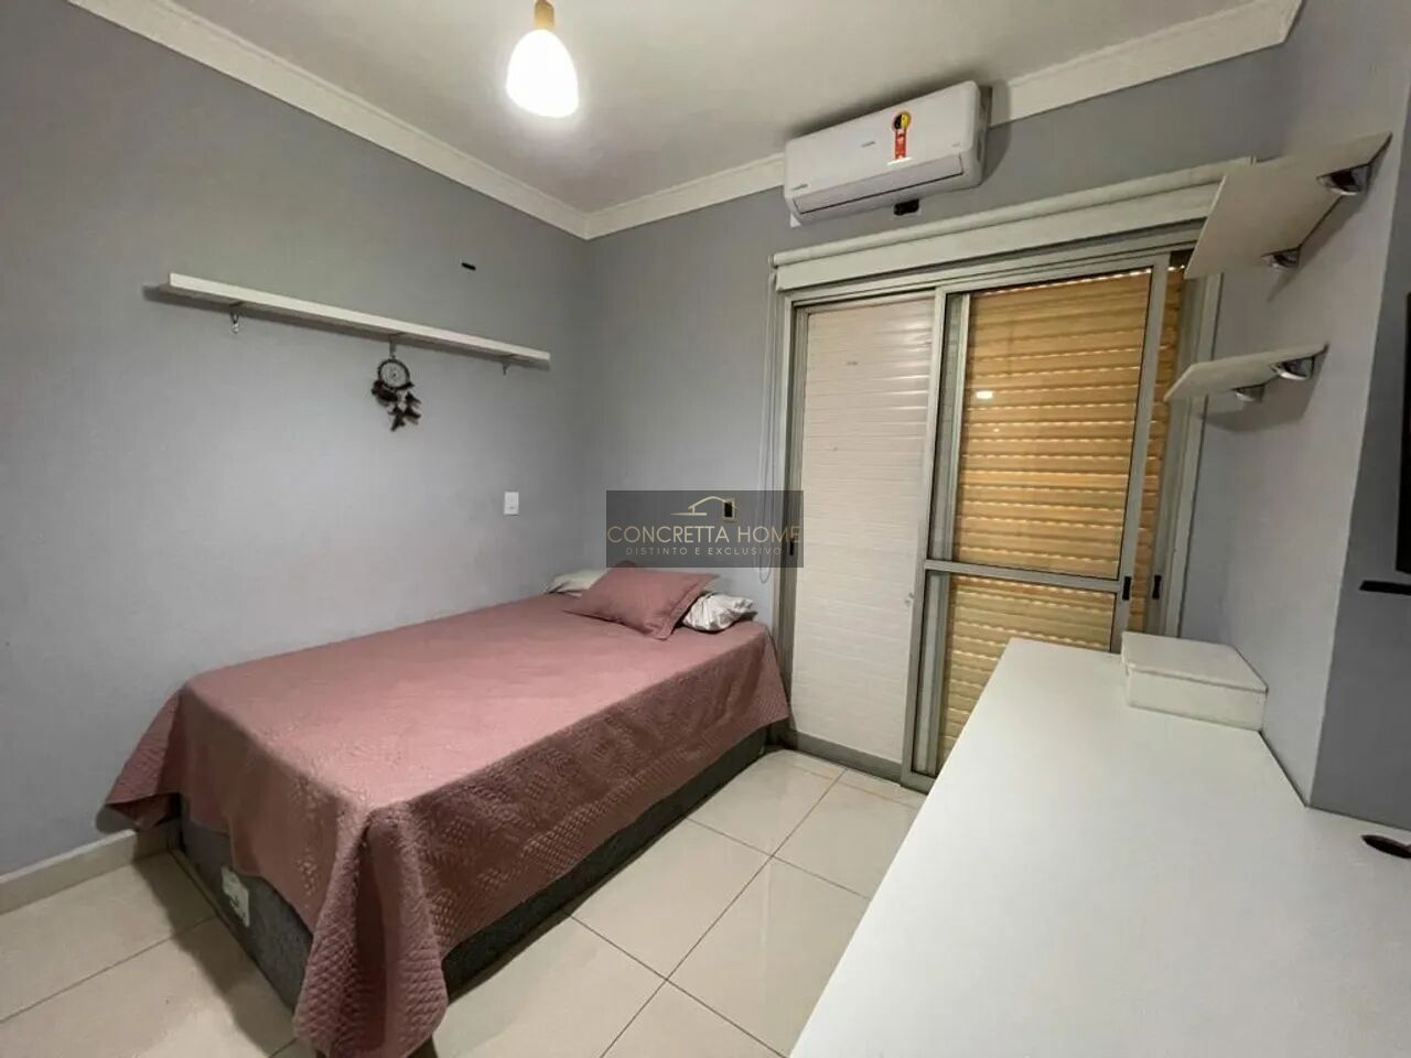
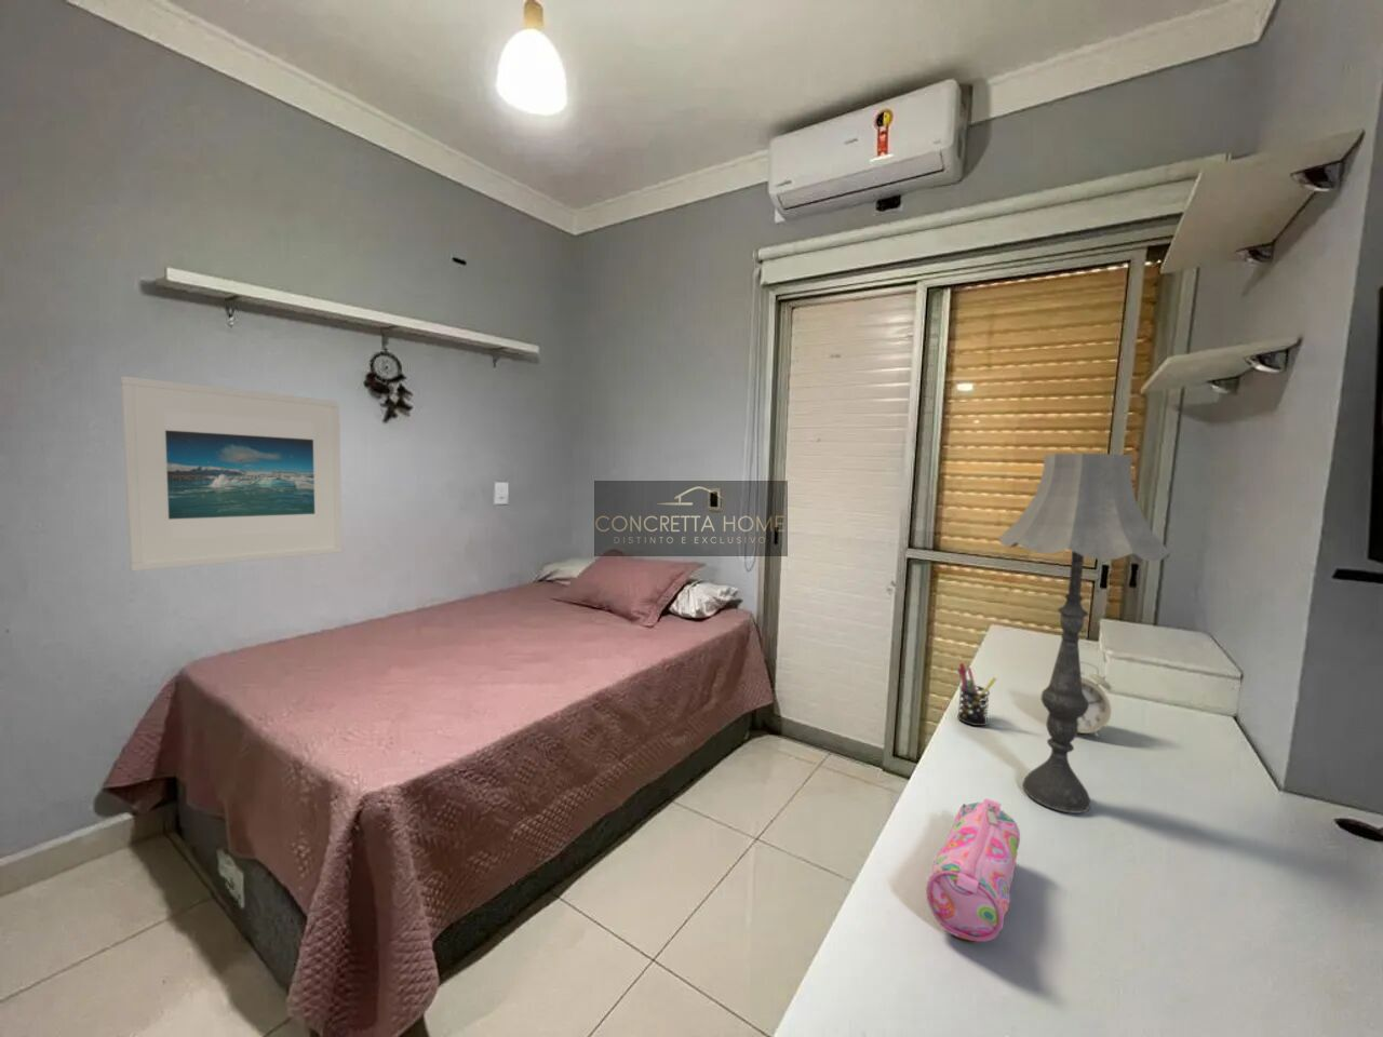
+ pencil case [925,797,1021,943]
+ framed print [120,375,343,573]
+ table lamp [998,453,1172,815]
+ pen holder [956,662,998,727]
+ alarm clock [1077,660,1112,739]
